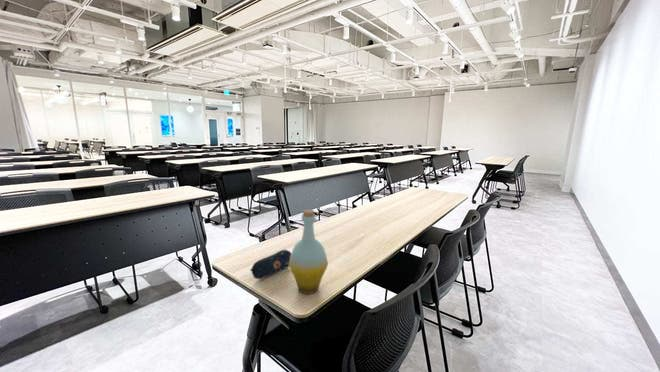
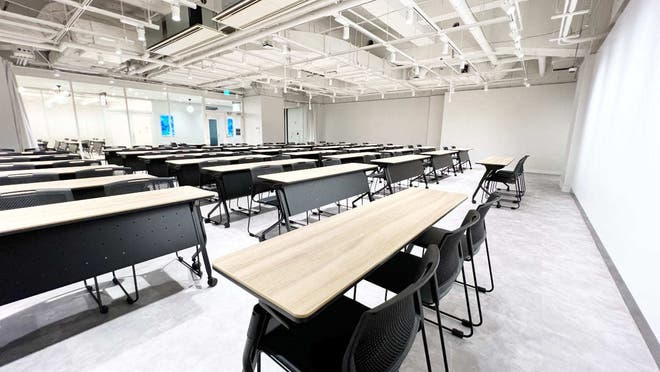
- pencil case [249,249,292,280]
- bottle [289,208,329,295]
